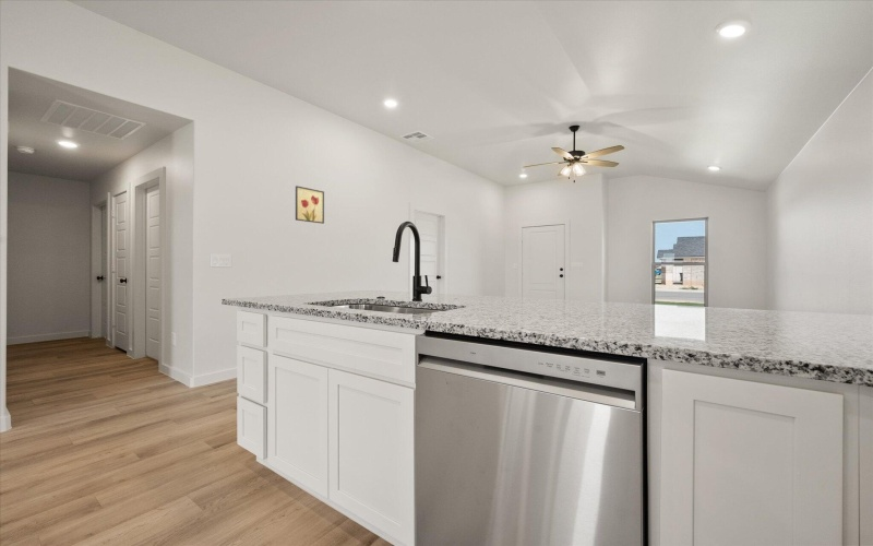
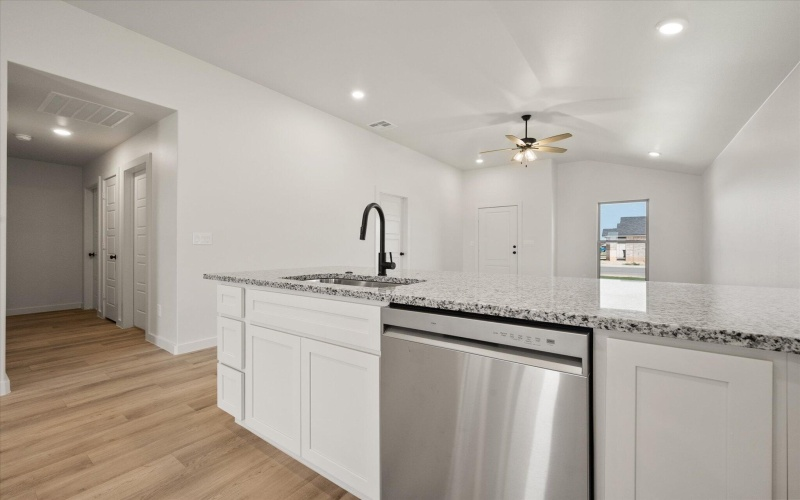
- wall art [295,185,325,225]
